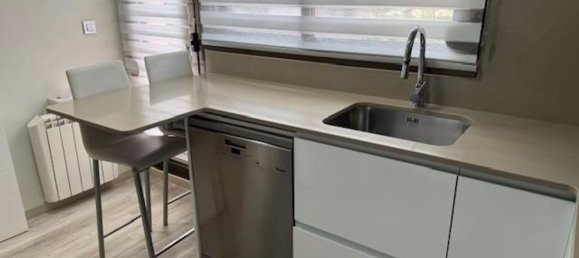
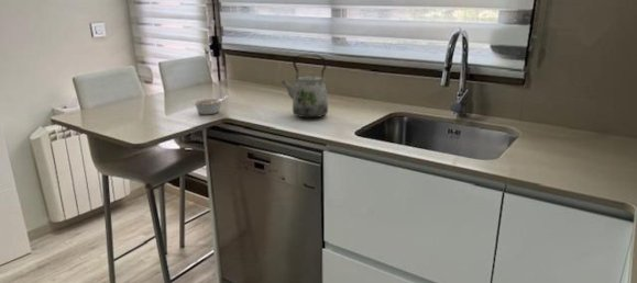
+ kettle [281,54,329,120]
+ legume [191,95,228,115]
